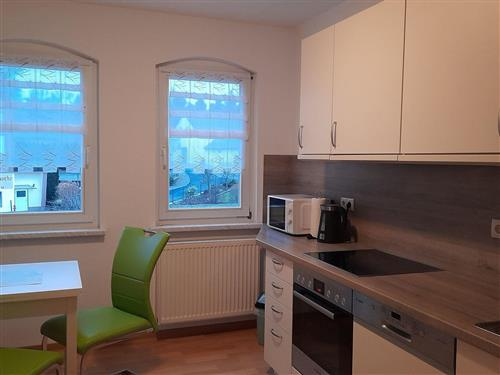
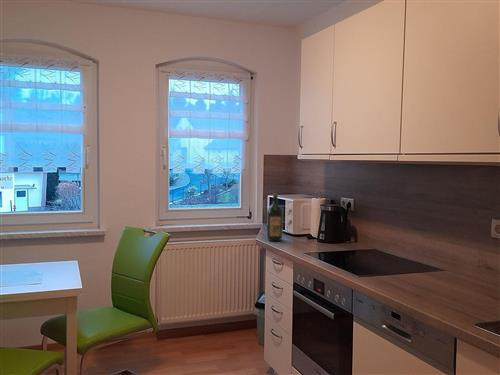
+ wine bottle [266,192,284,242]
